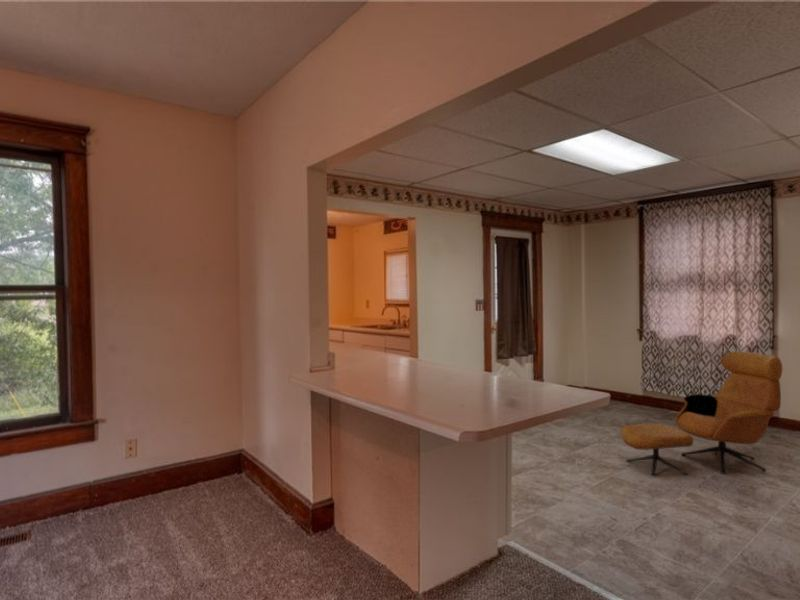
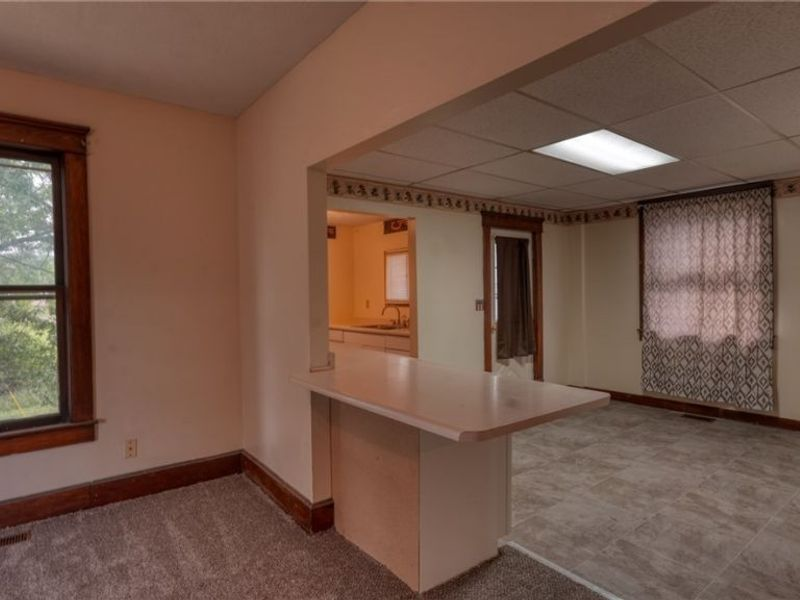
- armchair [620,350,783,477]
